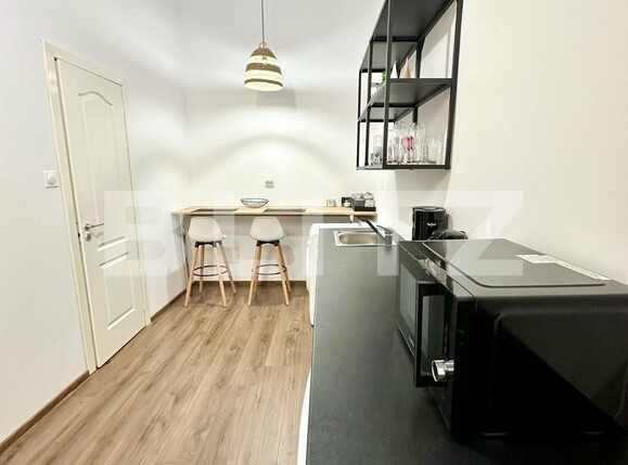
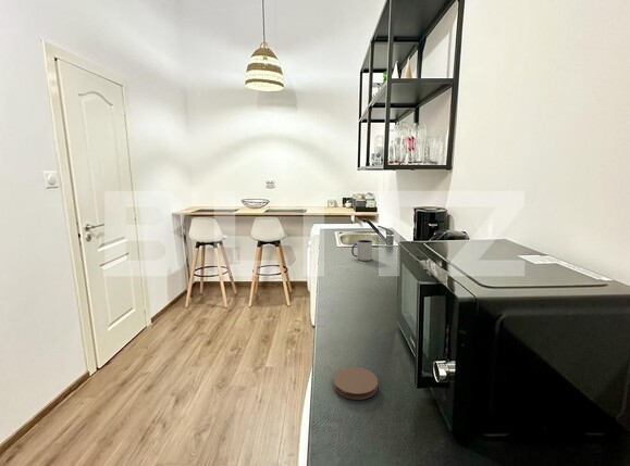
+ mug [350,239,373,262]
+ coaster [332,366,379,401]
